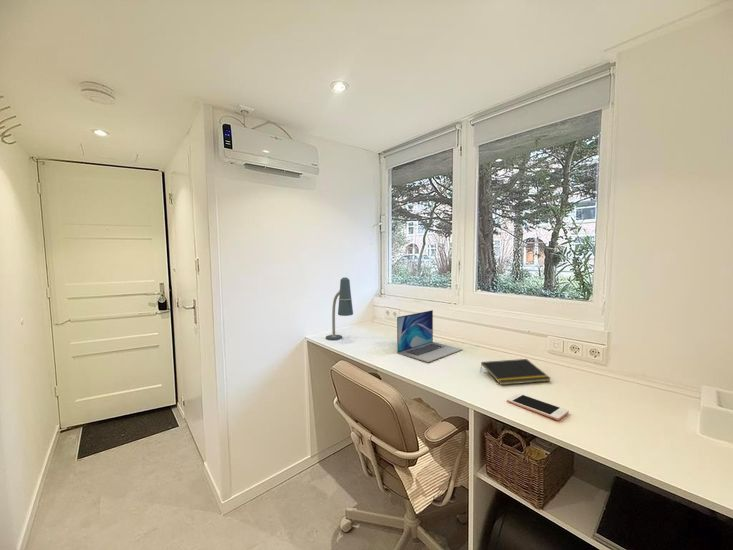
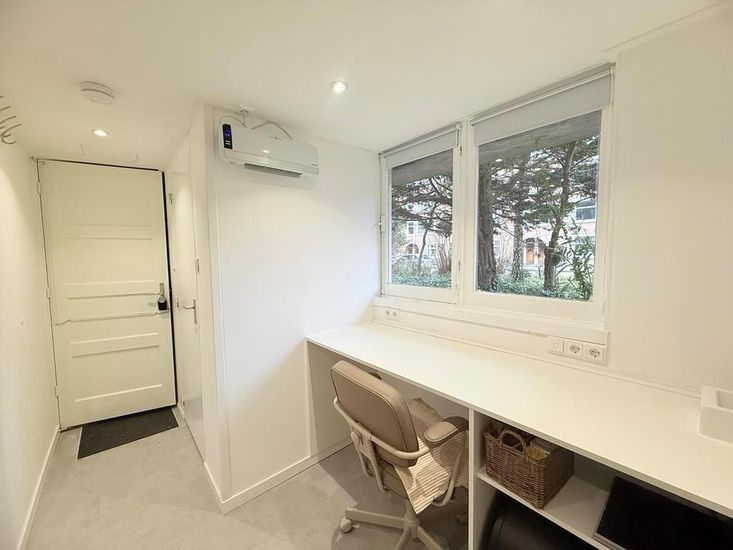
- notepad [479,358,552,386]
- laptop [396,309,464,363]
- cell phone [506,392,570,421]
- desk lamp [325,277,354,341]
